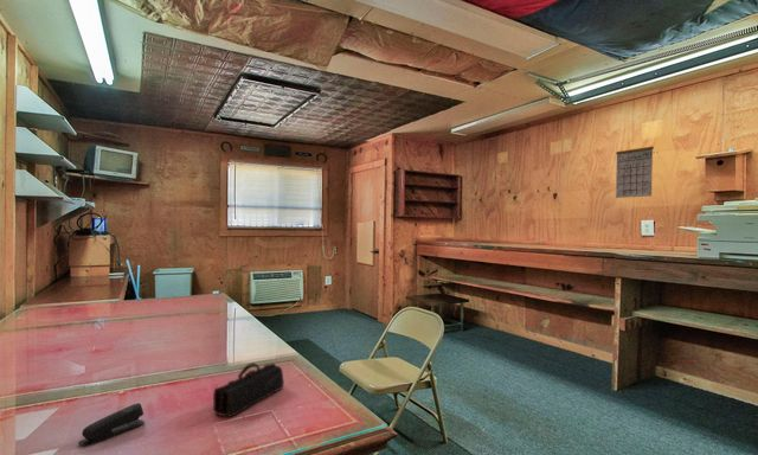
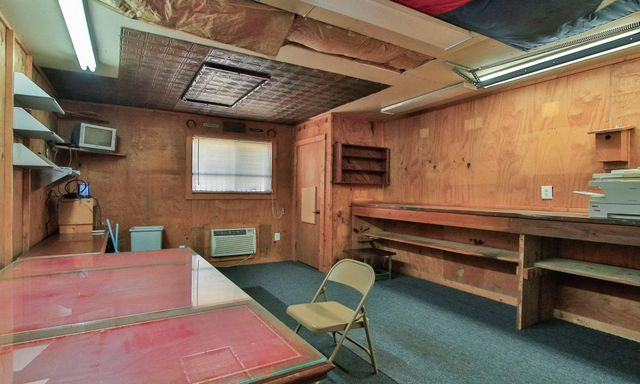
- calendar [615,140,655,199]
- stapler [77,402,146,448]
- pencil case [212,361,285,418]
